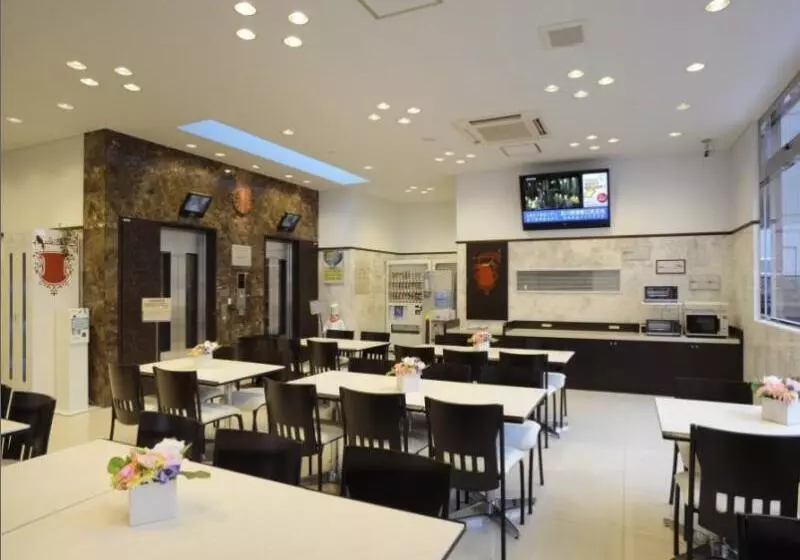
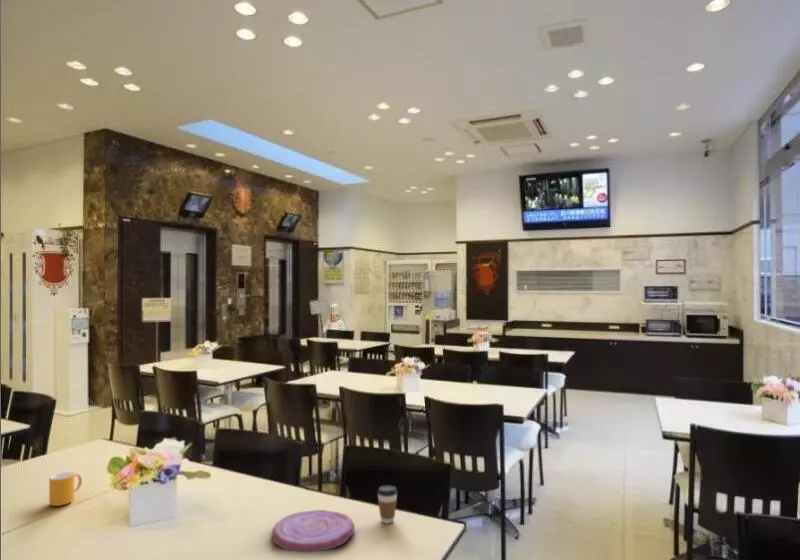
+ mug [48,471,83,507]
+ coffee cup [376,484,398,524]
+ plate [271,509,355,553]
